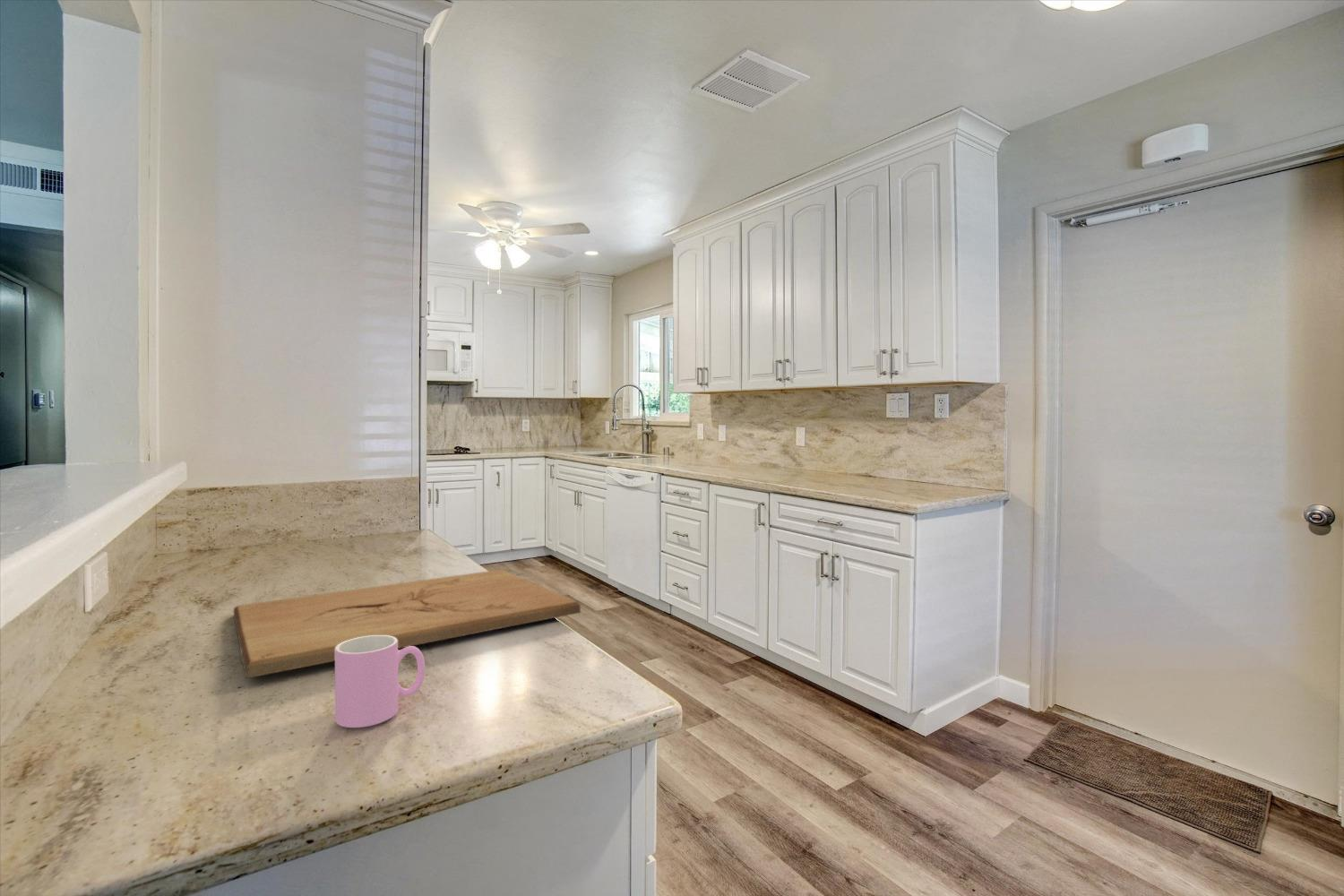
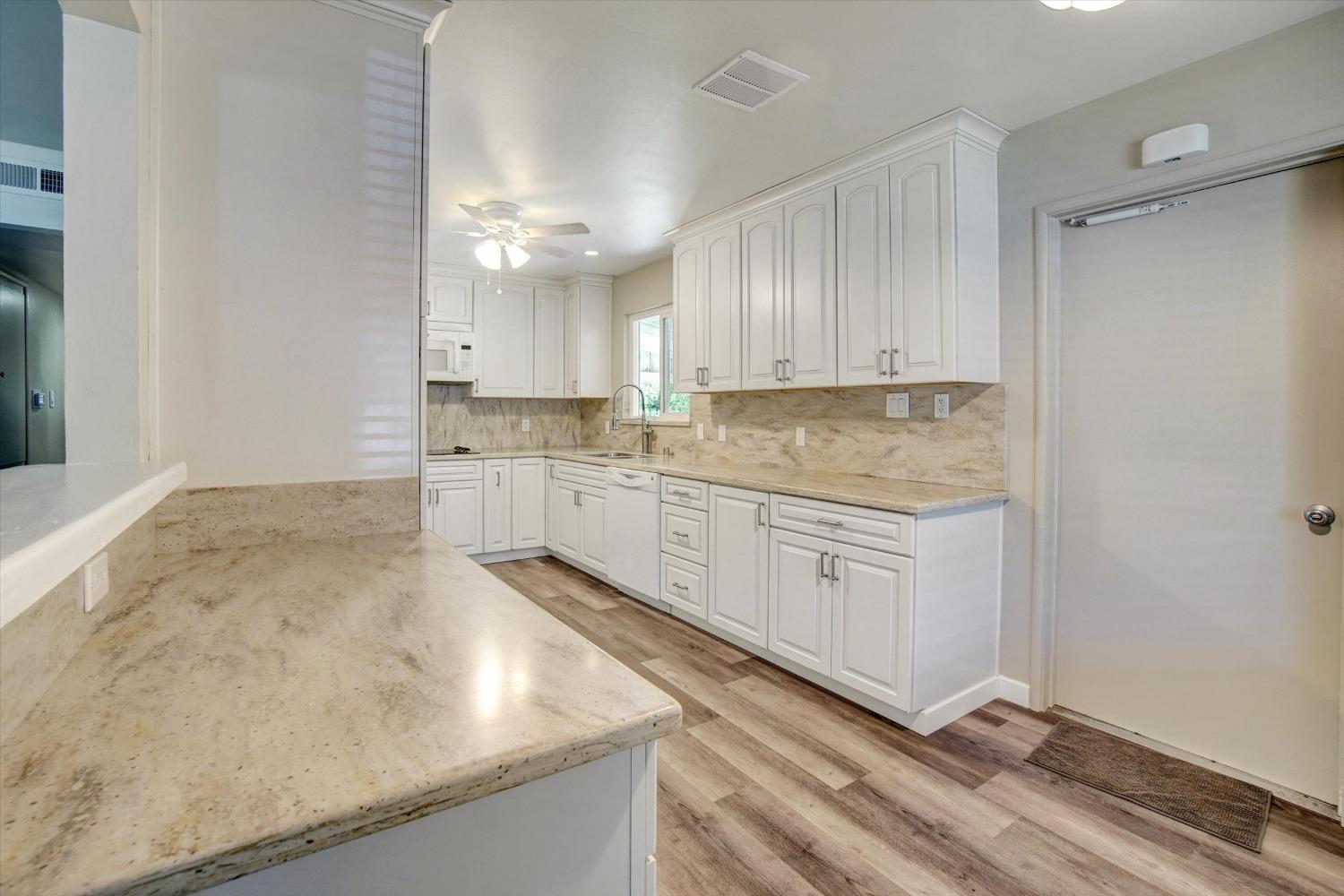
- cup [334,635,426,728]
- cutting board [233,569,582,679]
